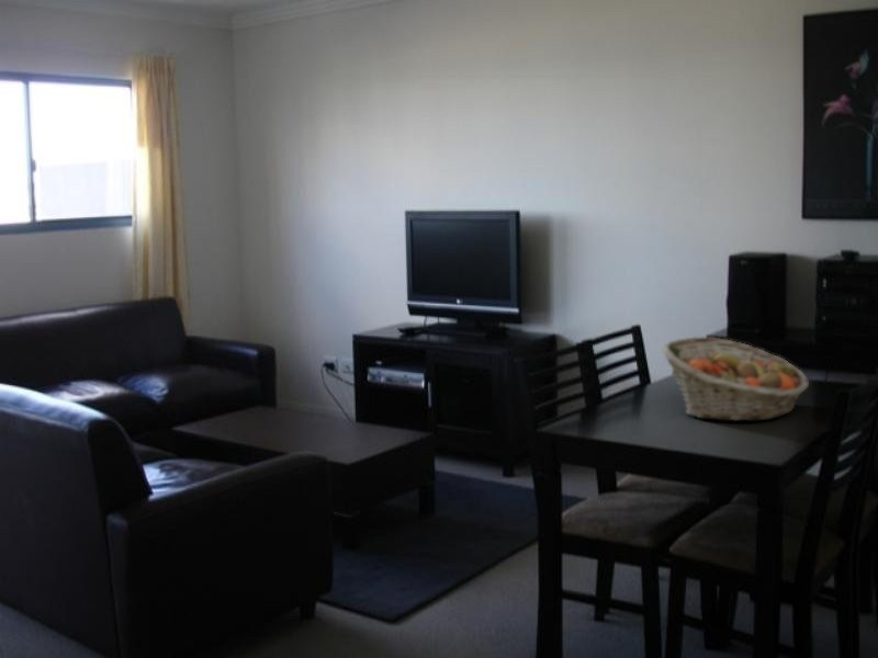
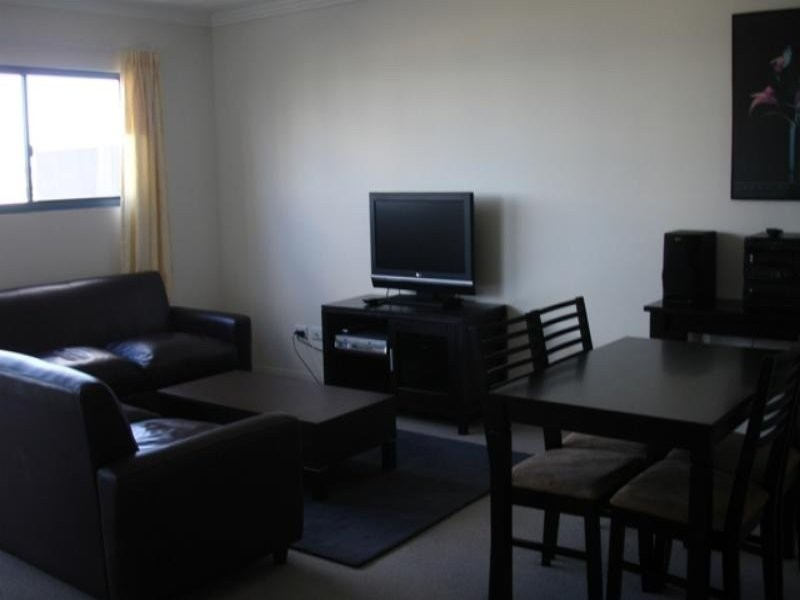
- fruit basket [661,336,810,422]
